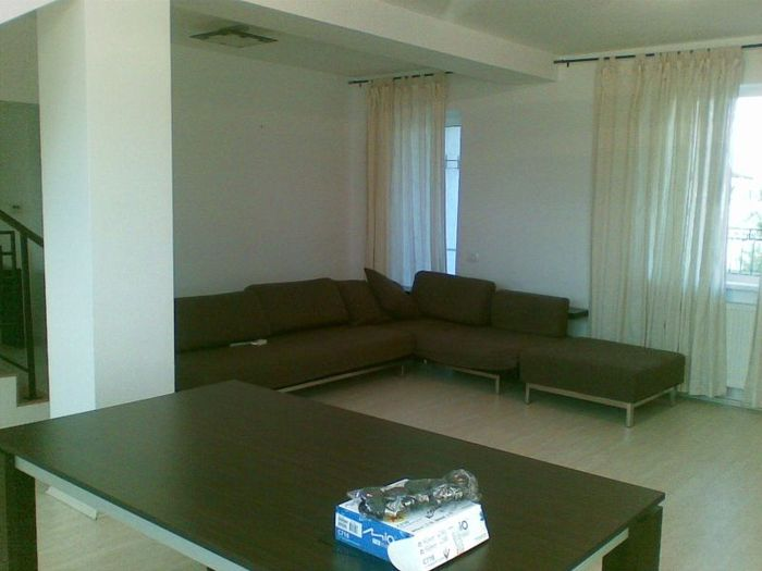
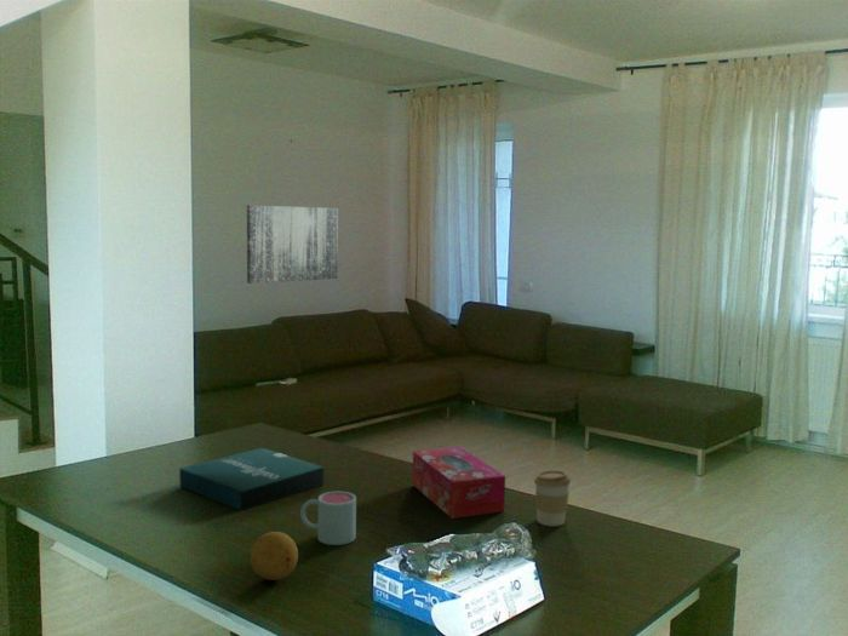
+ coffee cup [533,469,572,527]
+ fruit [250,531,299,581]
+ pizza box [178,447,325,511]
+ wall art [246,205,339,285]
+ tissue box [411,446,506,520]
+ mug [299,491,357,546]
